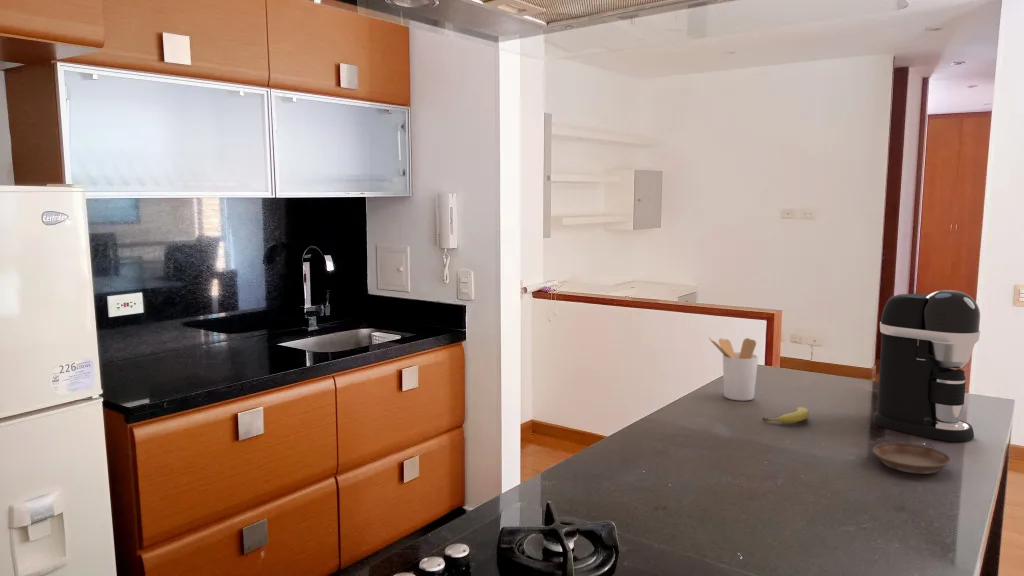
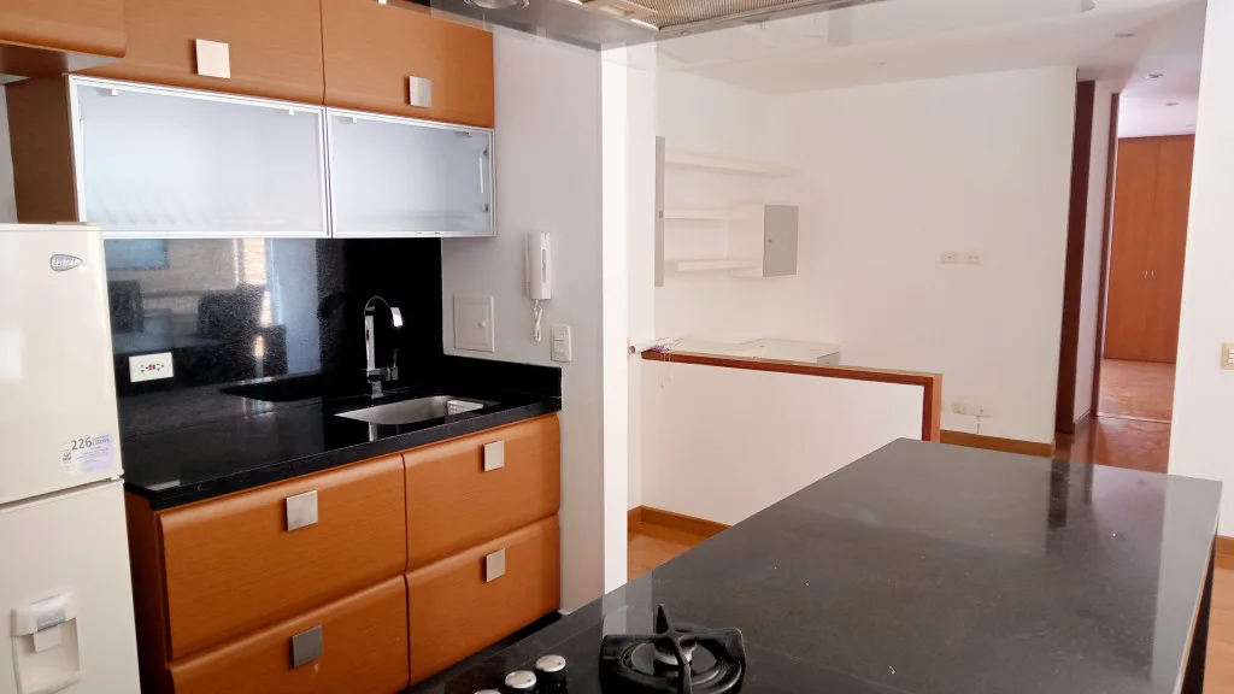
- coffee maker [872,289,981,442]
- fruit [761,406,810,424]
- utensil holder [708,336,759,402]
- saucer [872,442,952,475]
